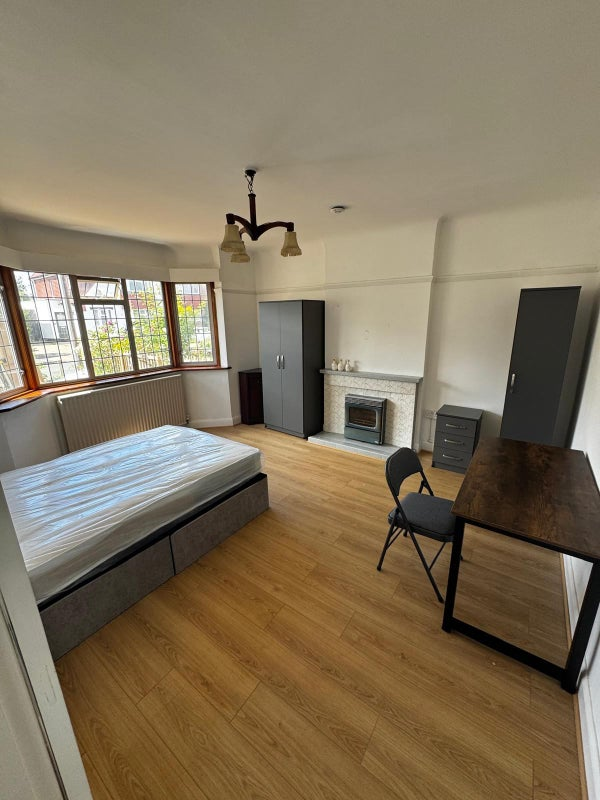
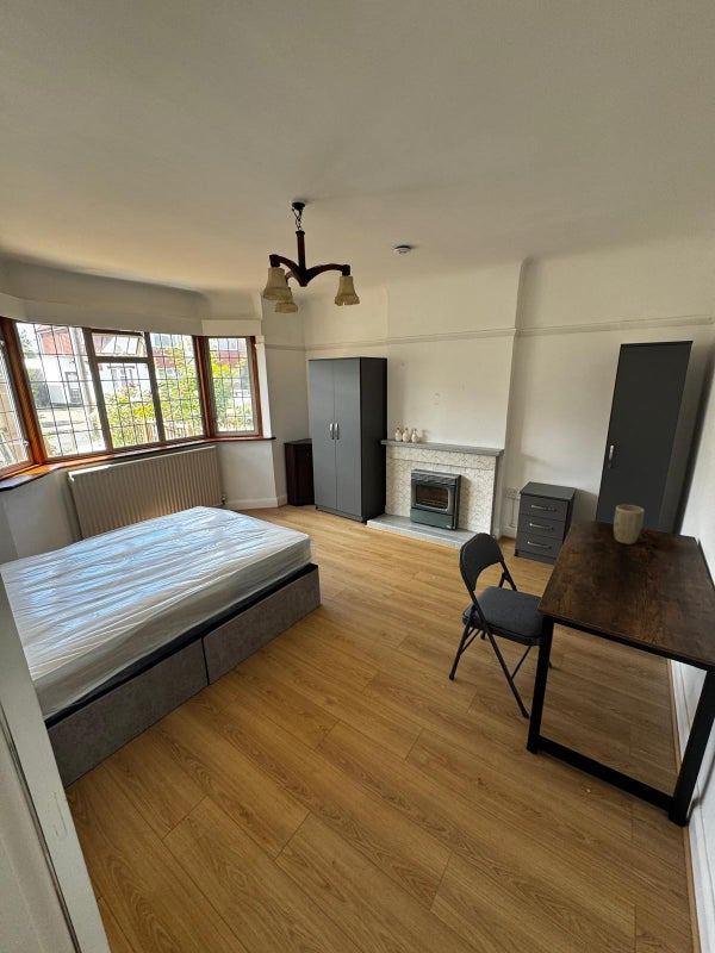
+ plant pot [613,504,645,546]
